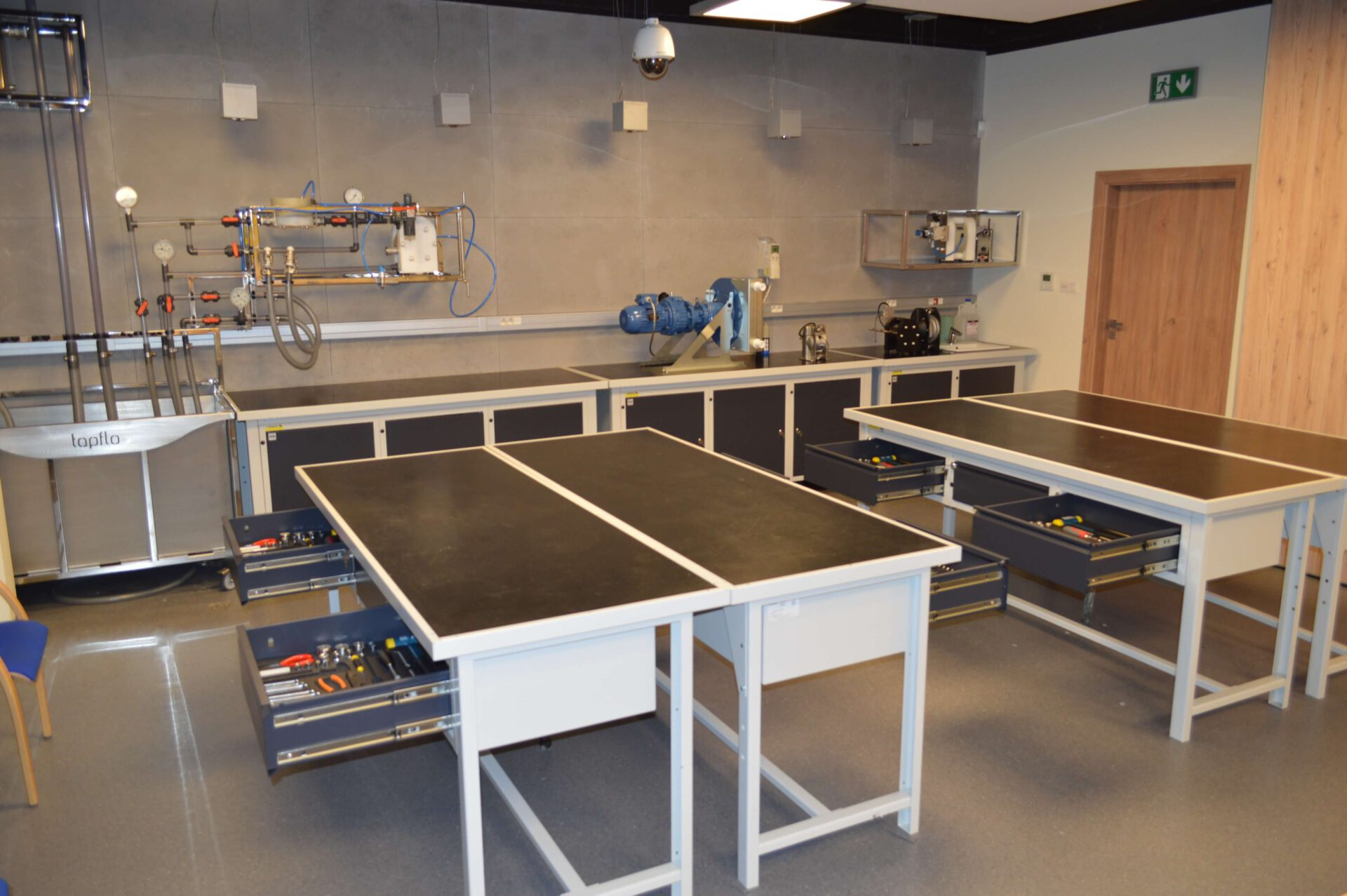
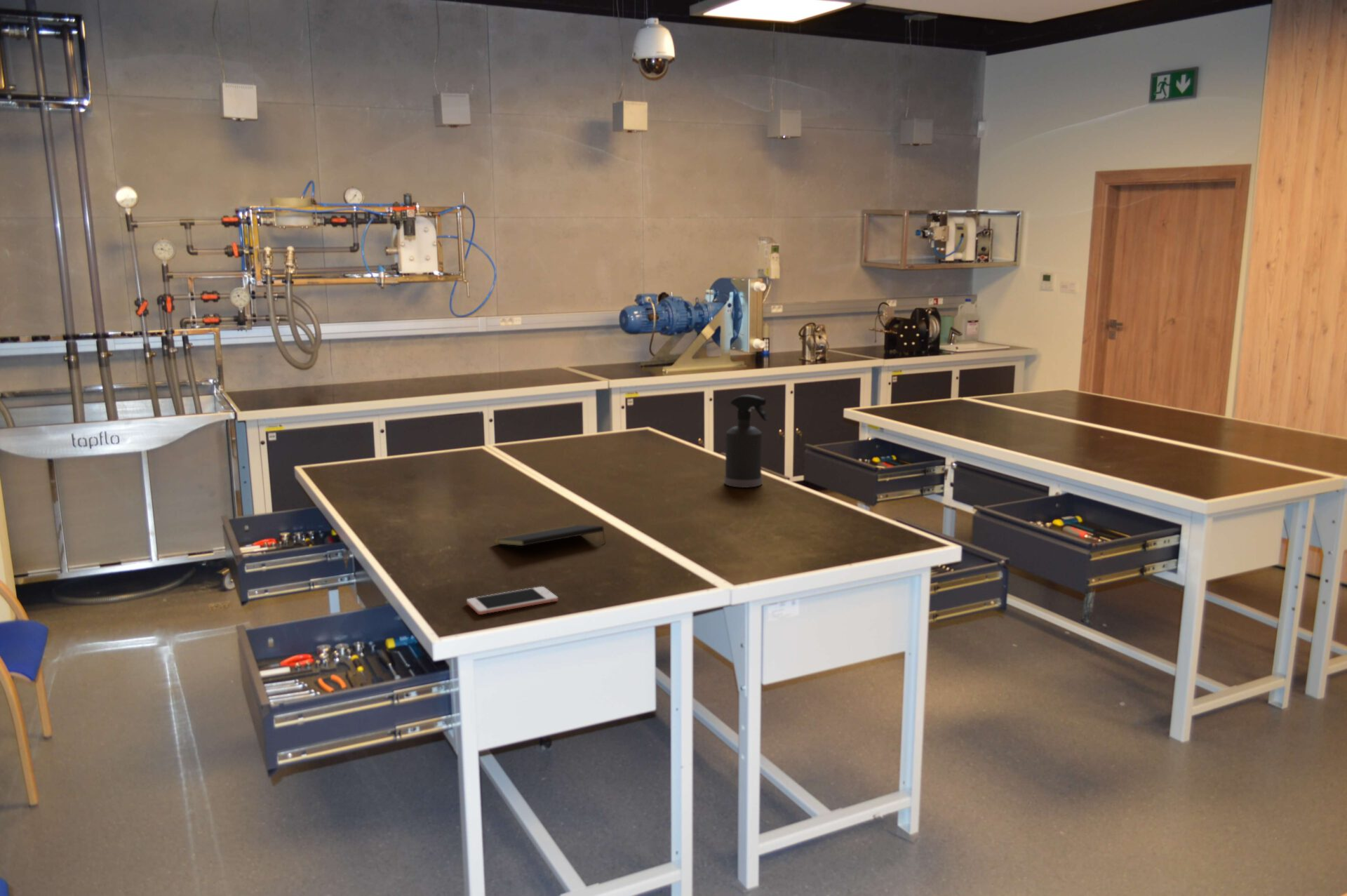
+ spray bottle [724,394,770,488]
+ cell phone [466,586,558,615]
+ notepad [493,524,607,547]
